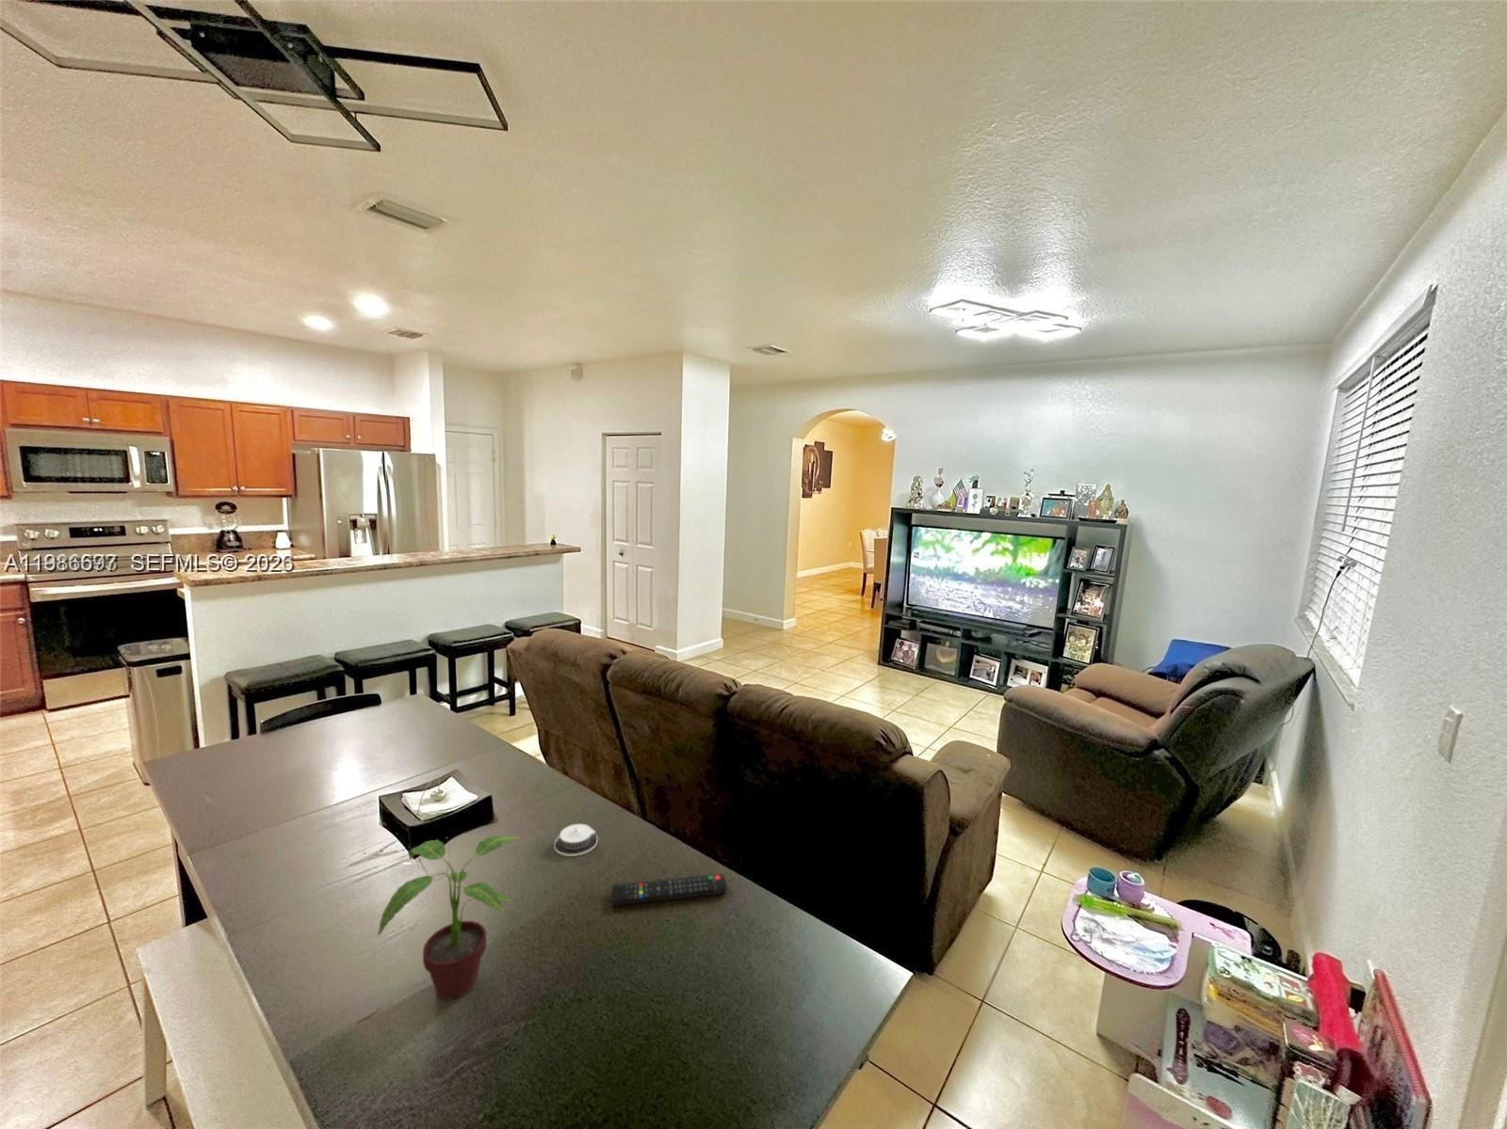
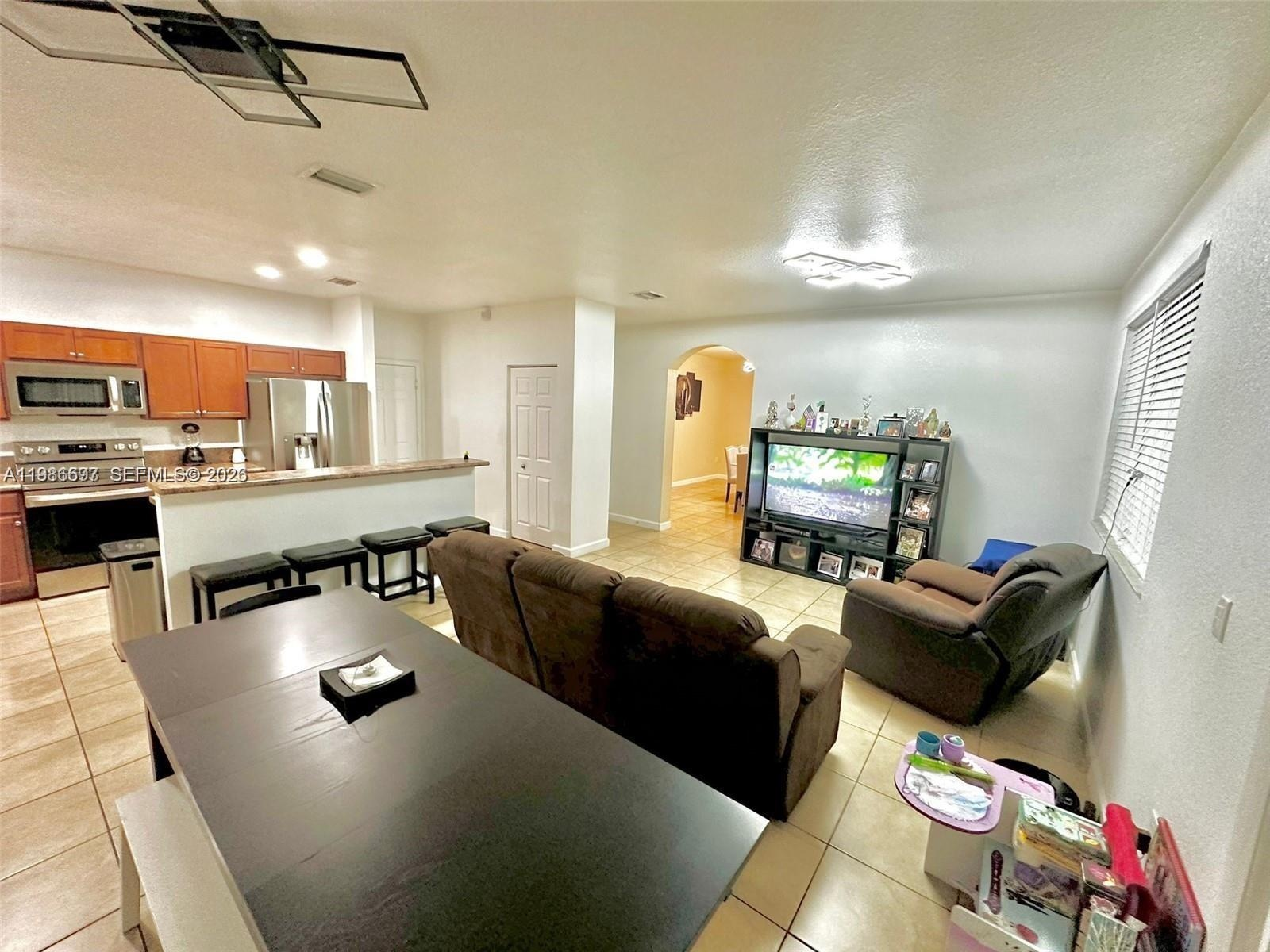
- remote control [610,873,727,907]
- potted plant [376,835,522,1001]
- architectural model [553,823,599,857]
